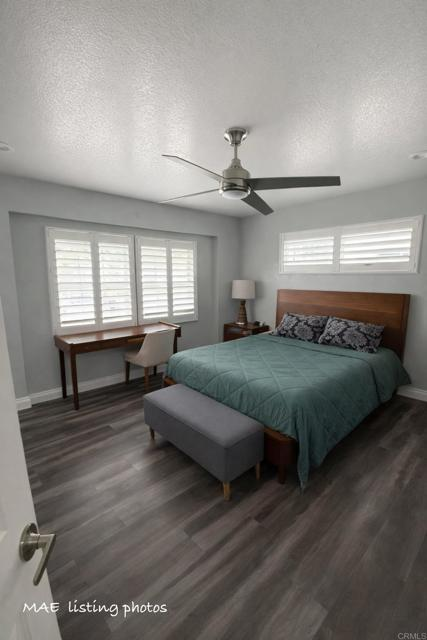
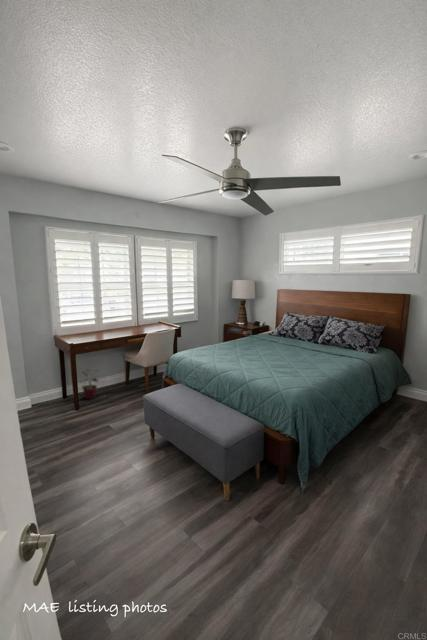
+ potted plant [79,368,100,400]
